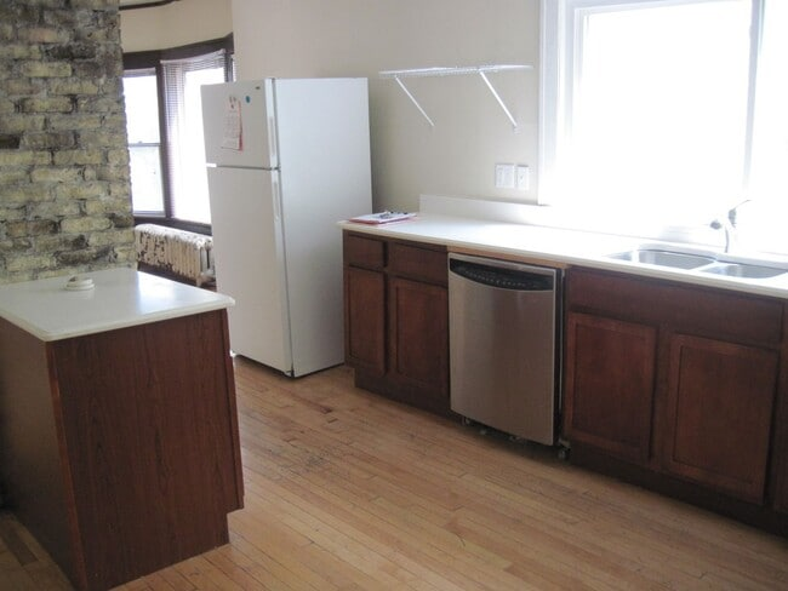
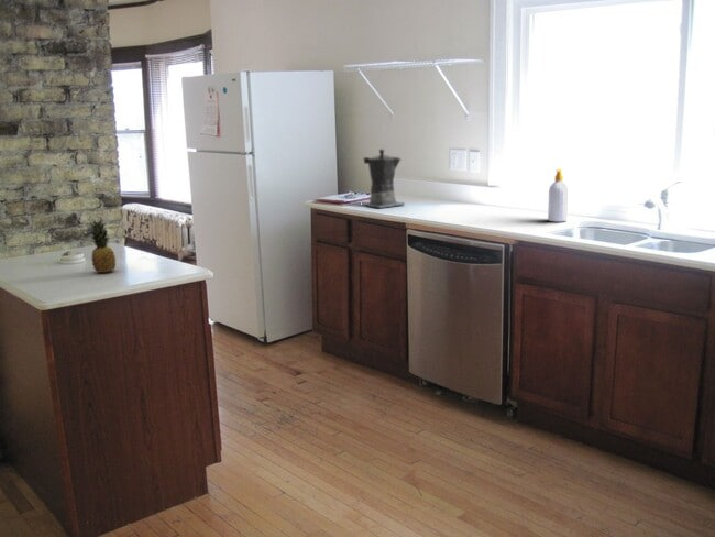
+ fruit [88,217,117,274]
+ soap bottle [547,168,569,223]
+ coffee maker [363,149,406,209]
